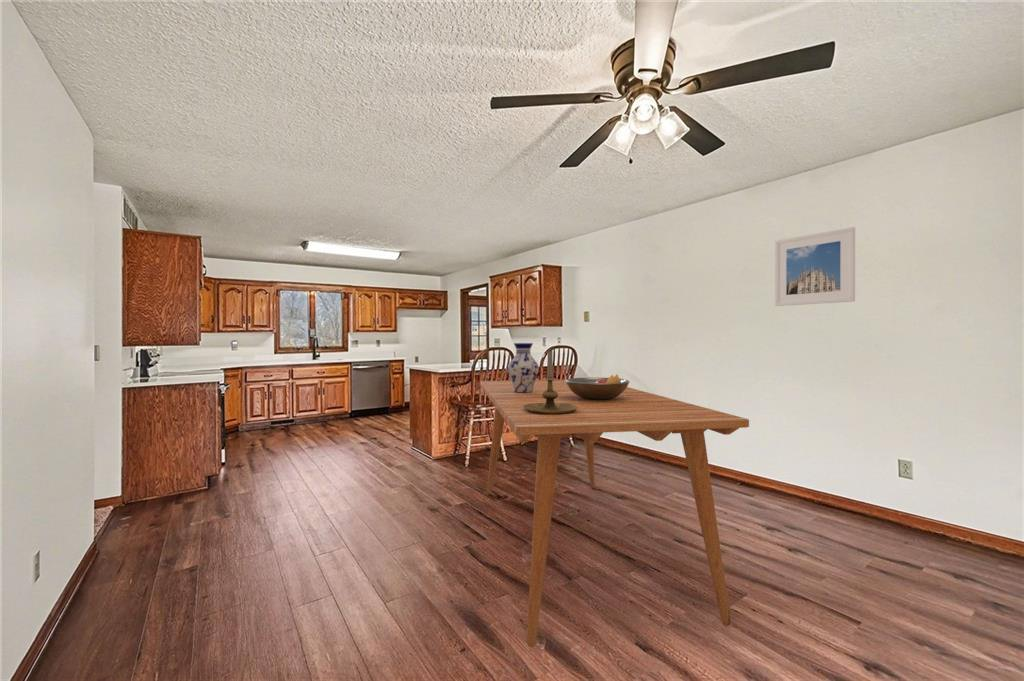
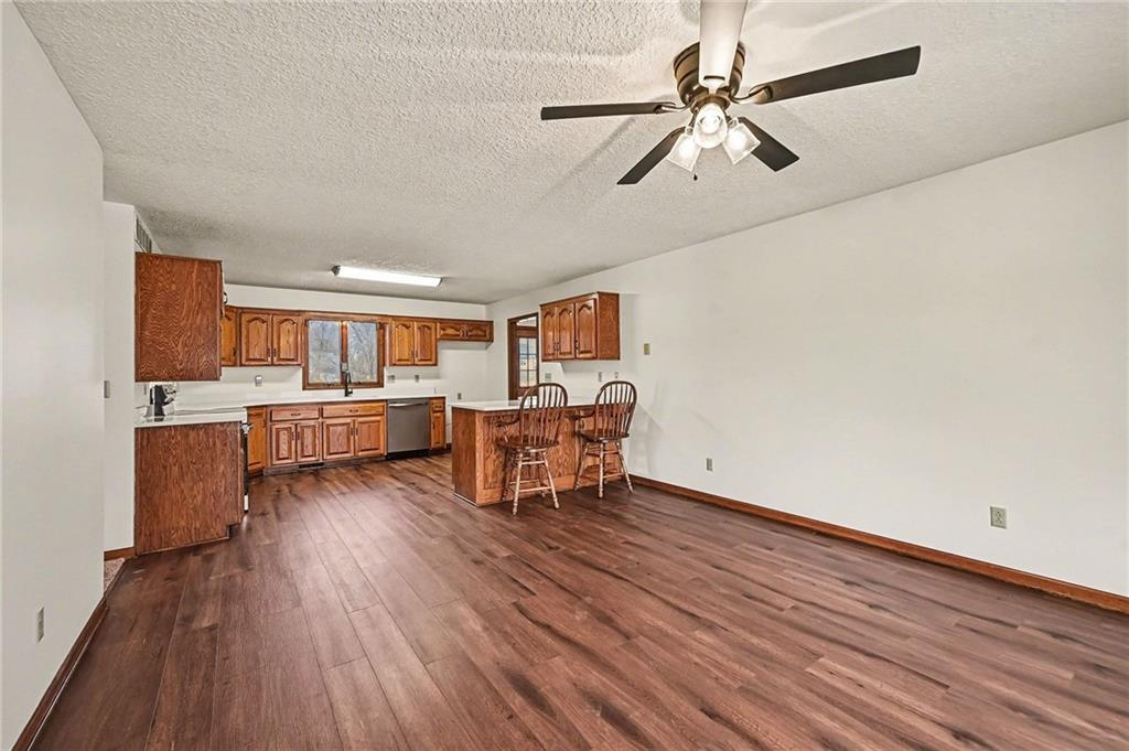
- vase [507,342,540,393]
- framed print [774,226,856,307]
- candle holder [523,349,578,414]
- fruit bowl [565,374,630,400]
- dining table [479,379,750,648]
